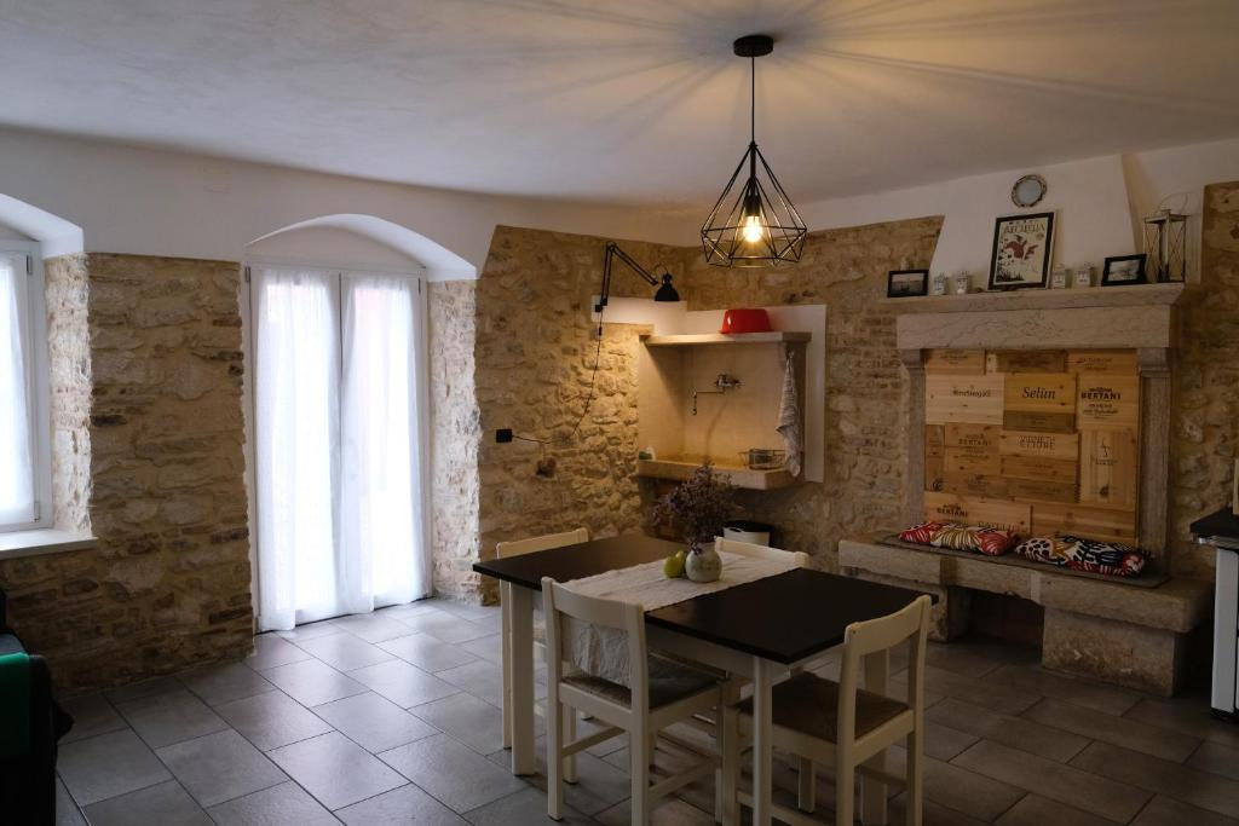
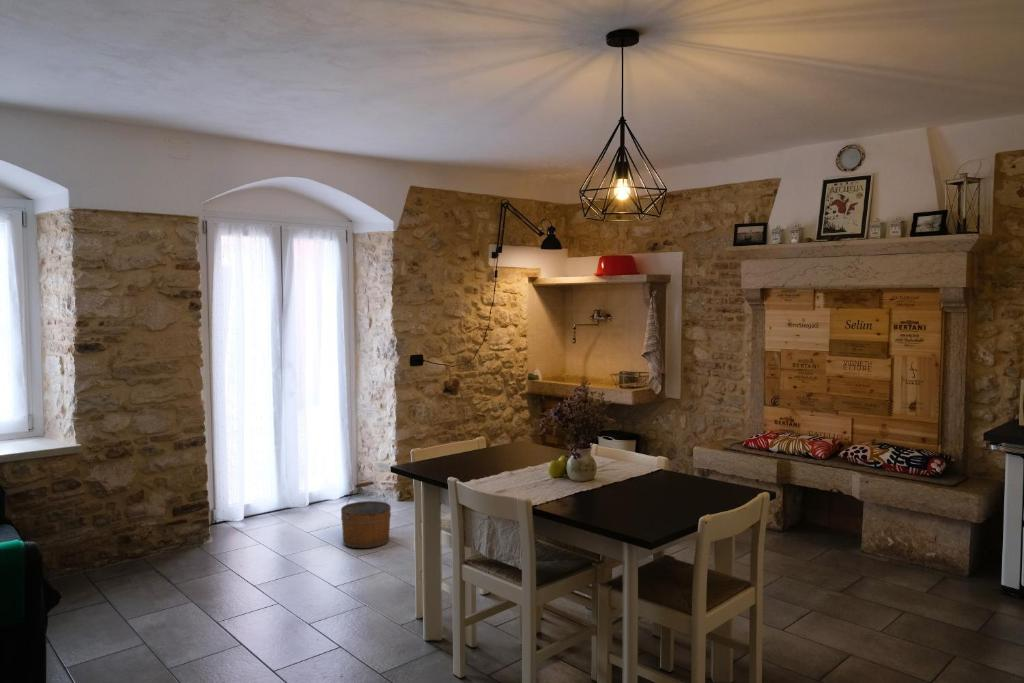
+ bucket [340,480,392,549]
